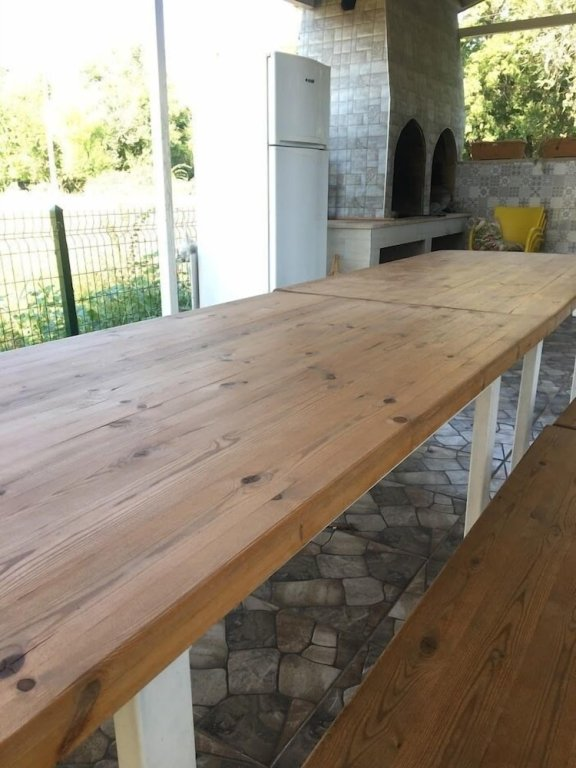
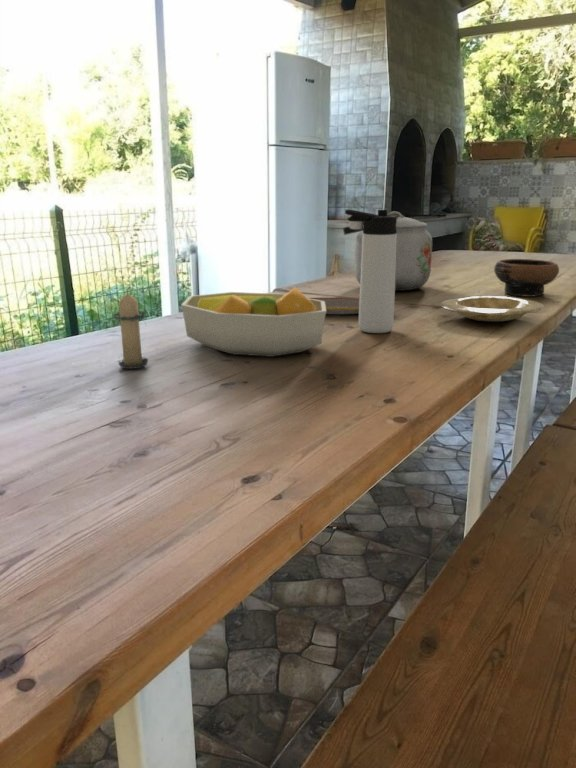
+ candle [112,288,150,370]
+ plate [440,295,545,323]
+ plate [308,297,360,315]
+ fruit bowl [180,287,327,358]
+ kettle [342,211,433,292]
+ bowl [493,258,560,298]
+ thermos bottle [344,208,397,334]
